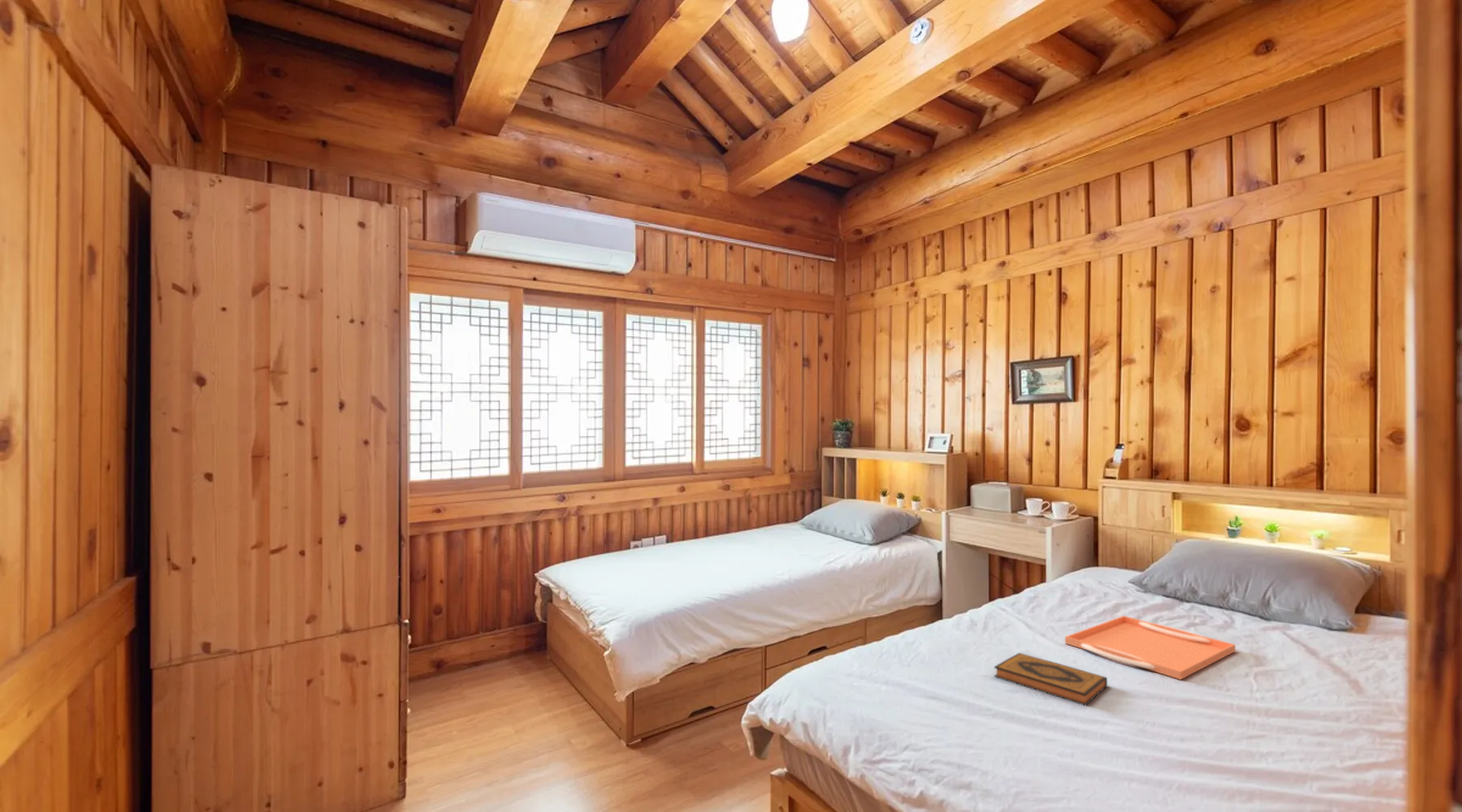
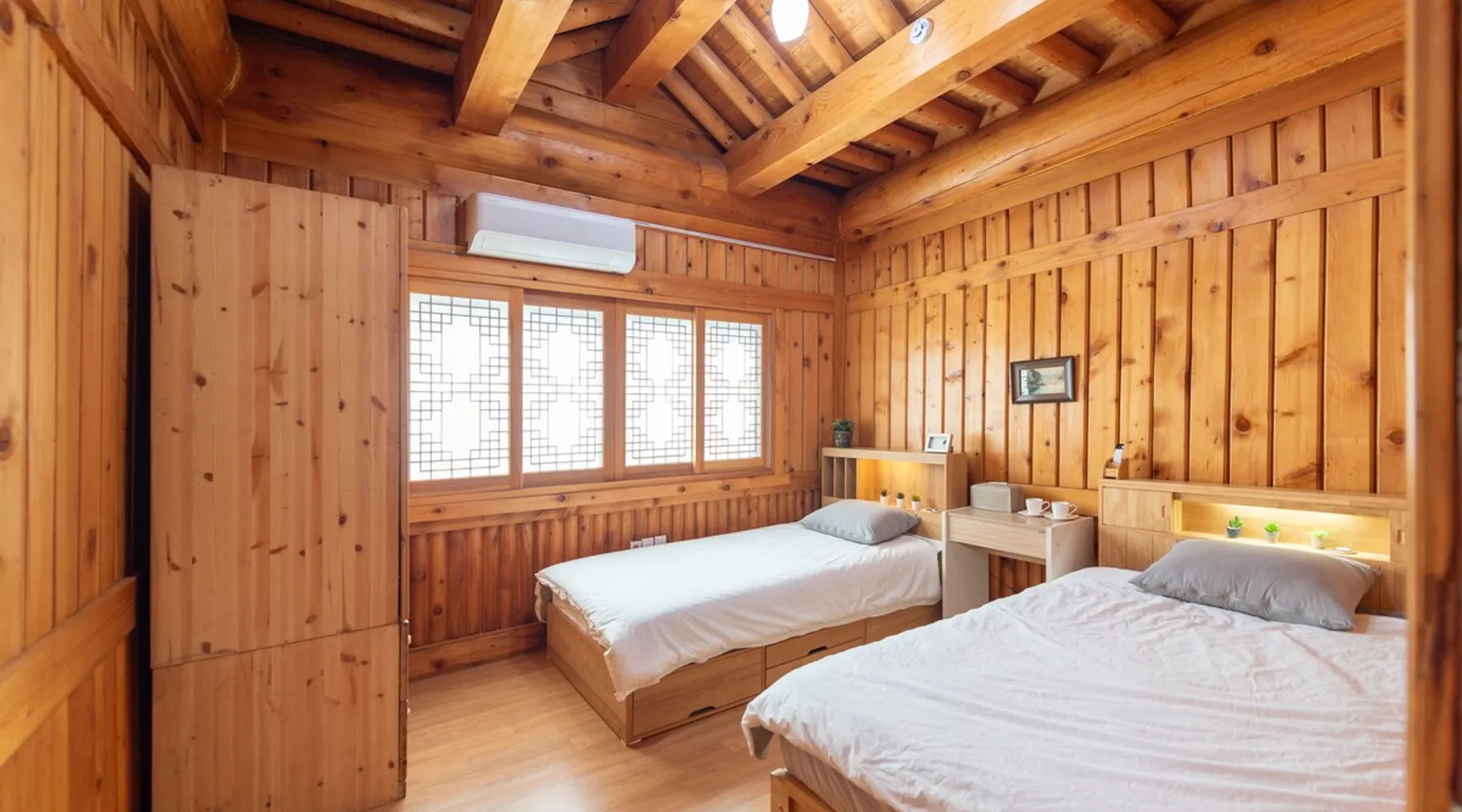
- hardback book [993,652,1108,706]
- serving tray [1064,615,1236,680]
